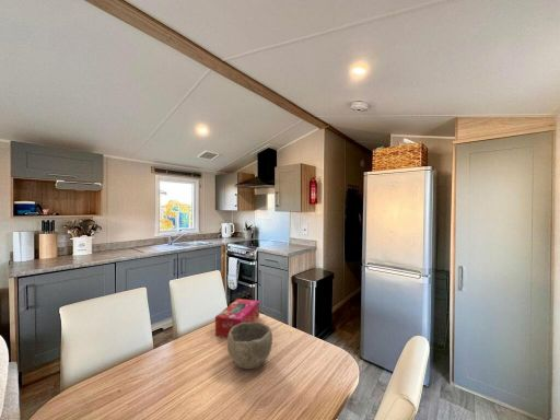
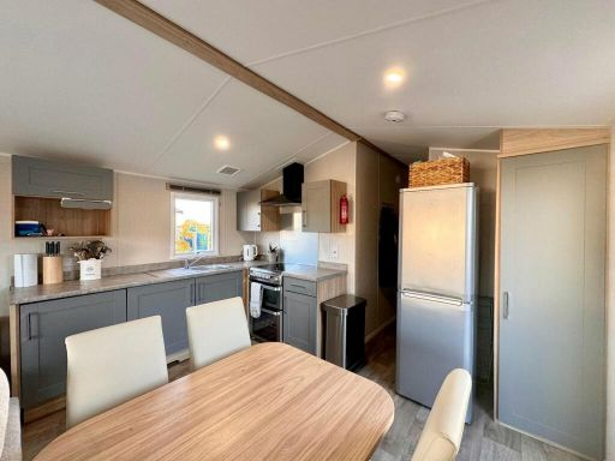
- bowl [226,320,273,370]
- tissue box [214,298,260,337]
